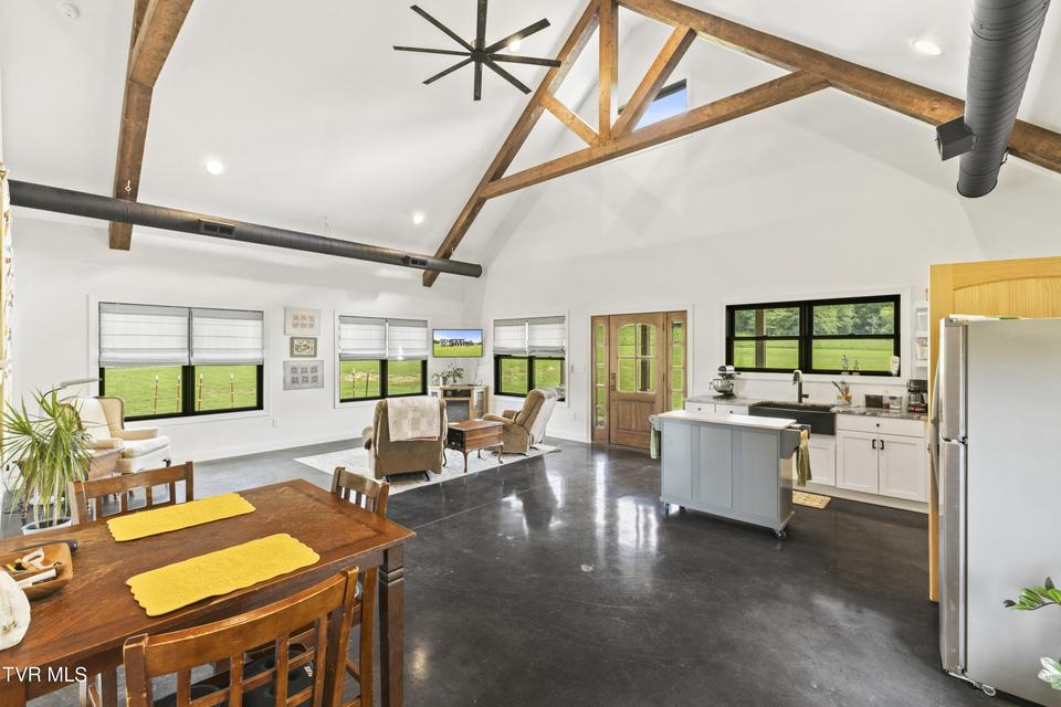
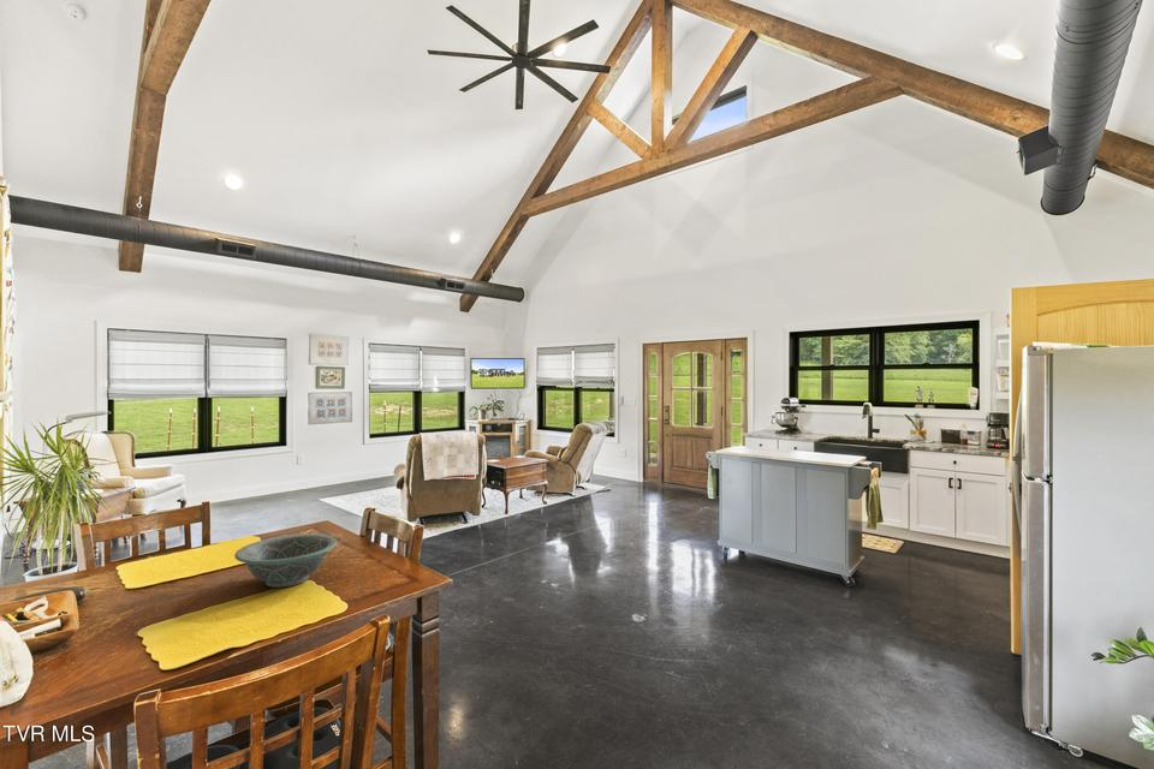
+ decorative bowl [233,532,338,589]
